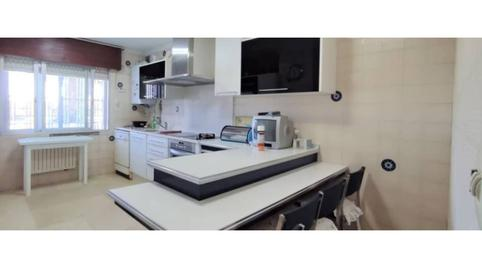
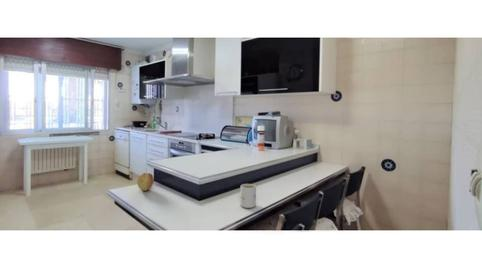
+ apple [136,172,155,192]
+ mug [239,183,257,209]
